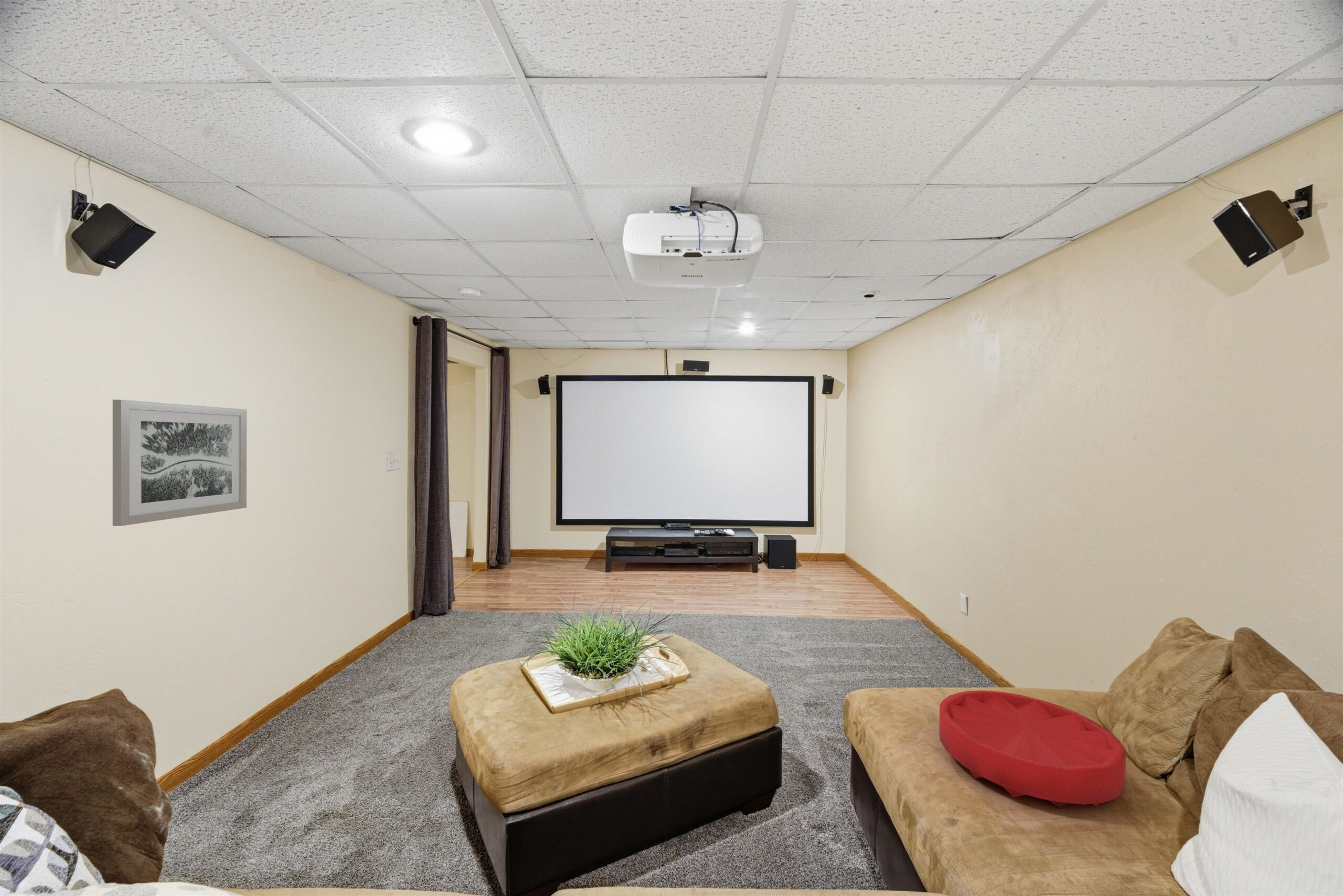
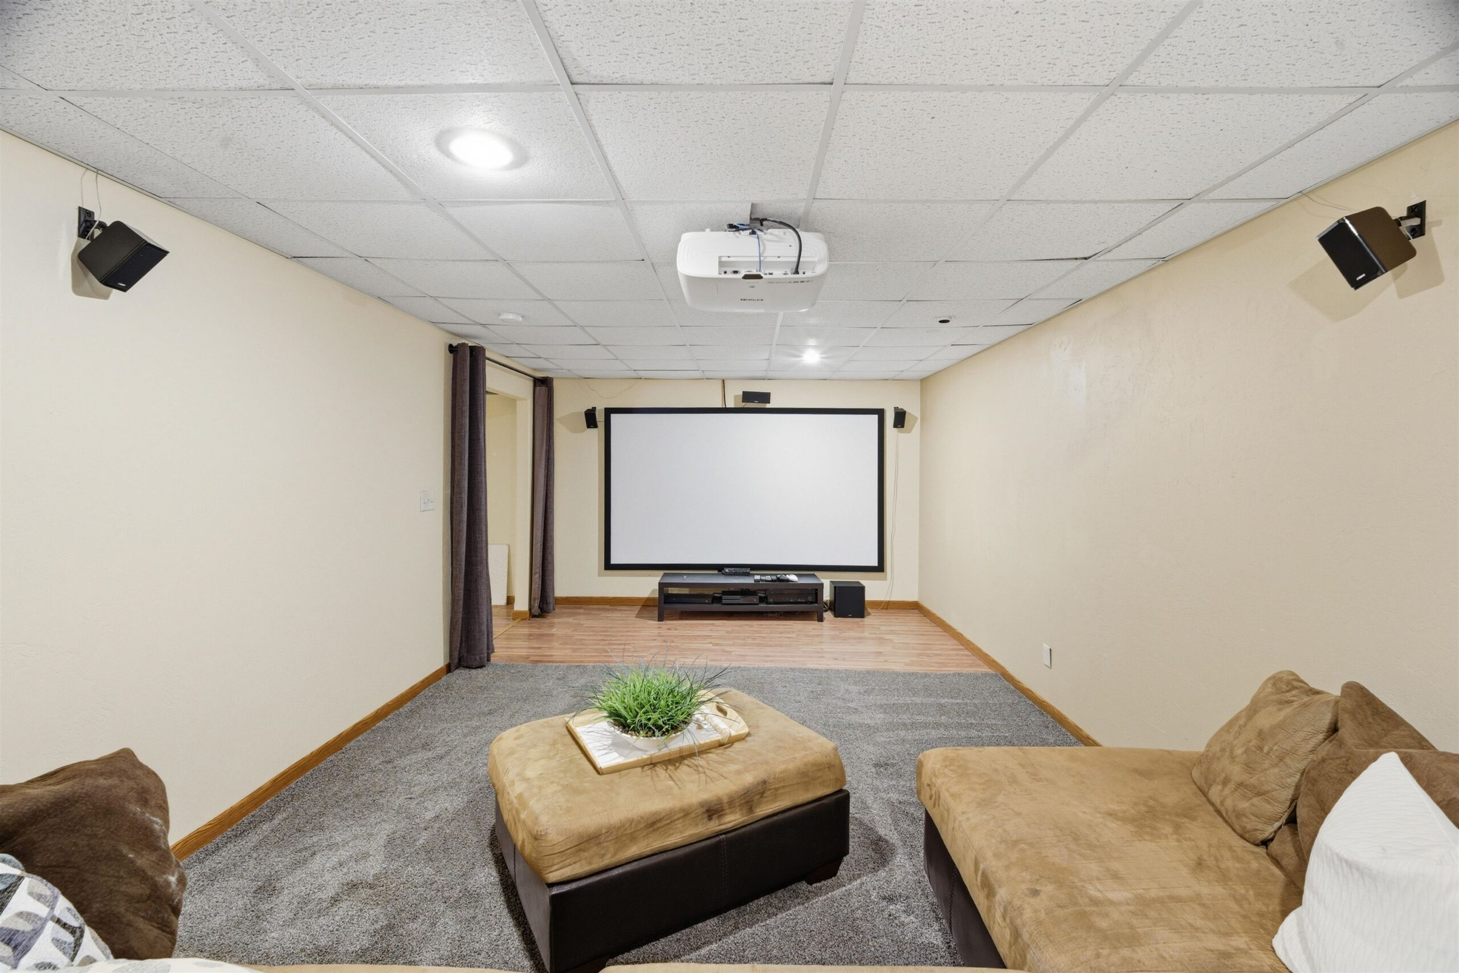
- cushion [939,690,1126,809]
- wall art [112,399,247,527]
